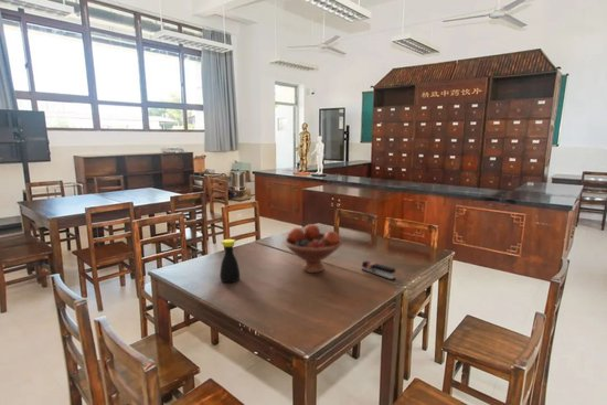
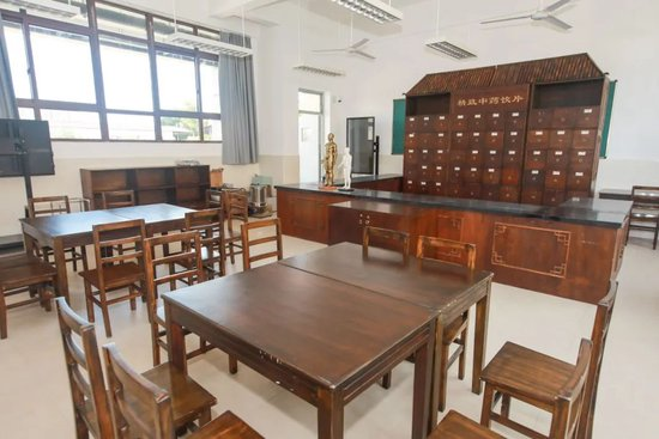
- bottle [219,238,241,284]
- stapler [361,259,396,281]
- fruit bowl [284,223,343,274]
